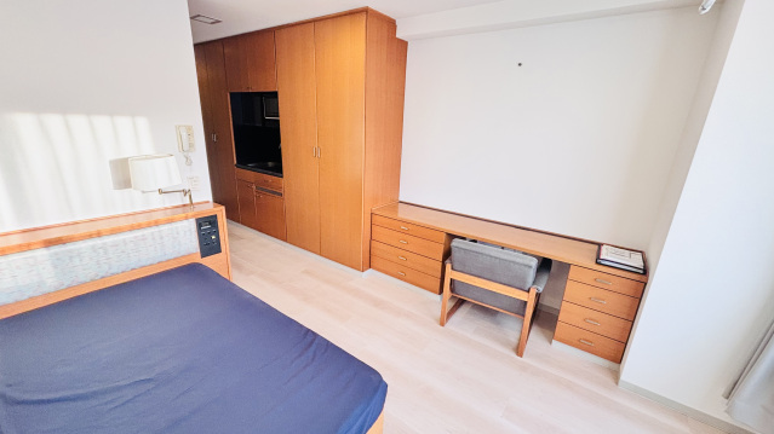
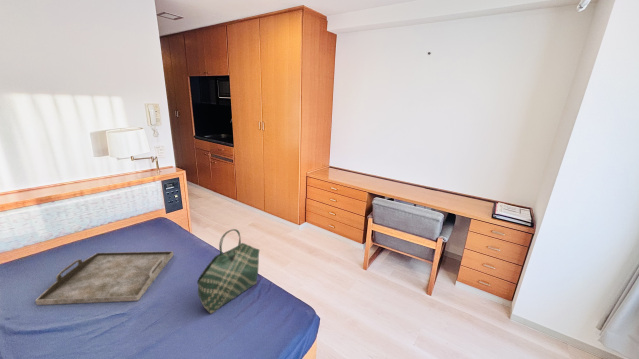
+ tote bag [196,228,260,315]
+ serving tray [34,250,175,306]
